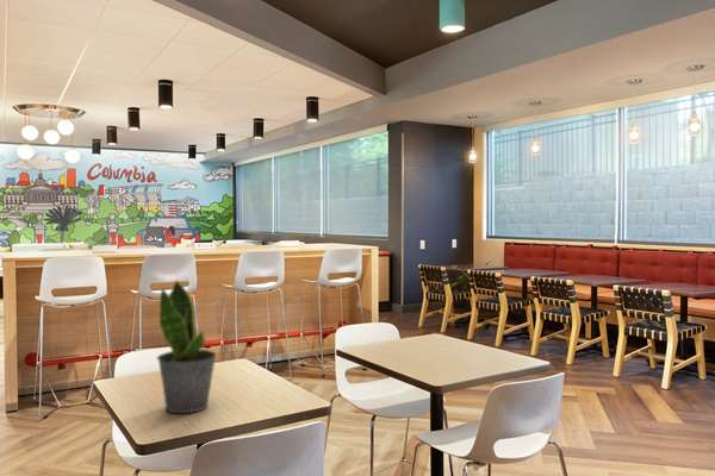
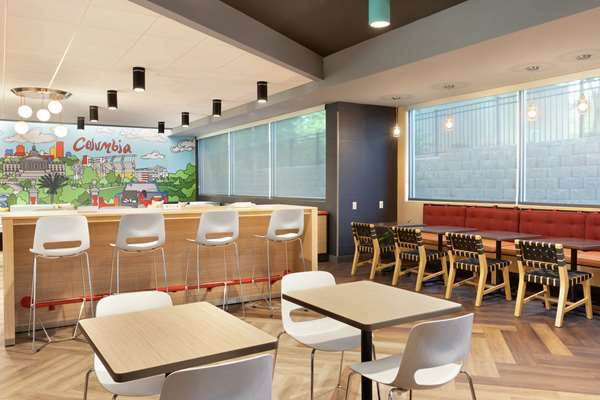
- potted plant [156,278,218,415]
